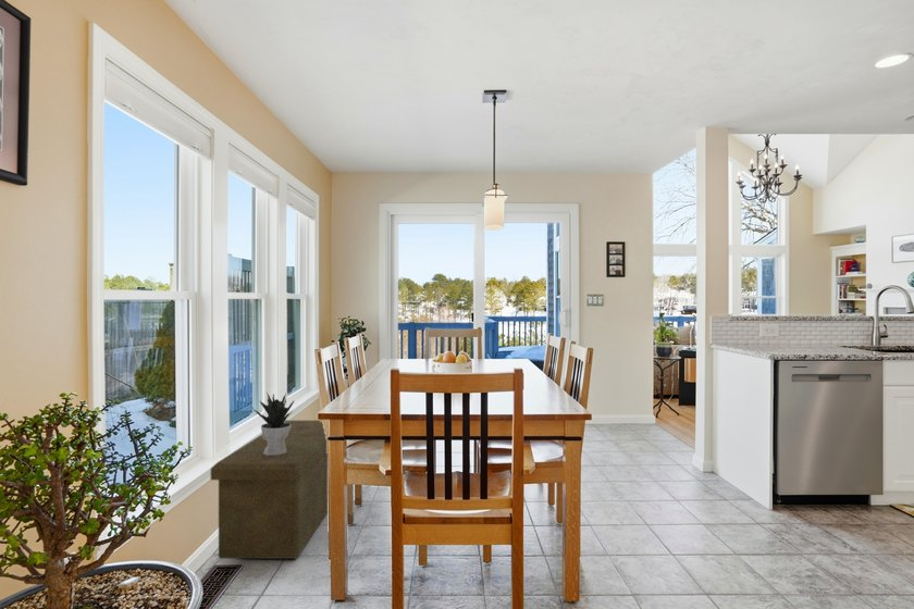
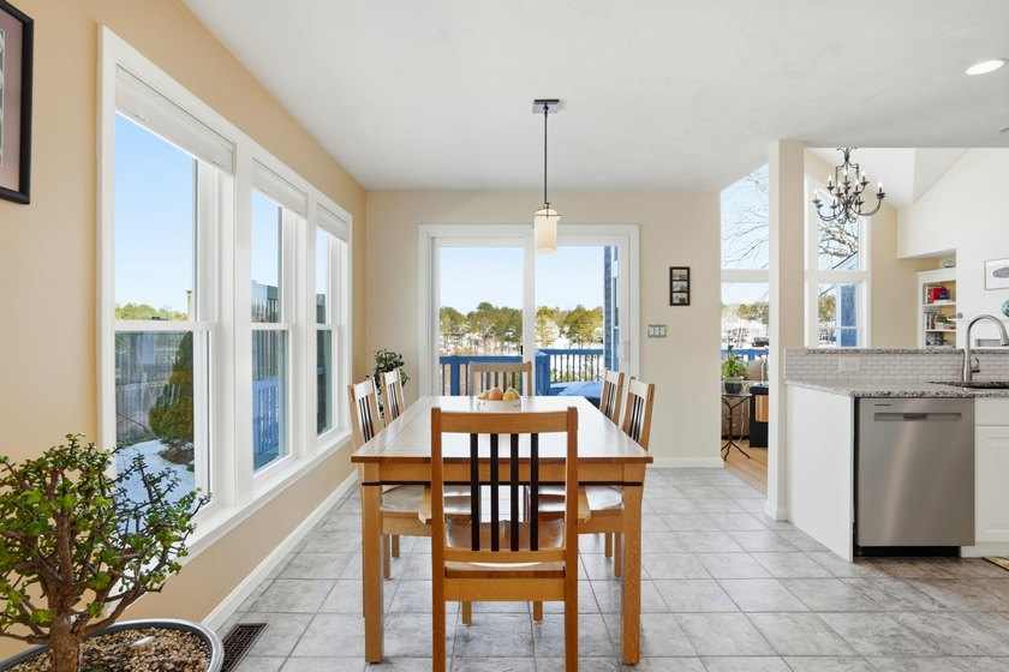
- storage bench [210,420,329,560]
- potted plant [250,391,295,455]
